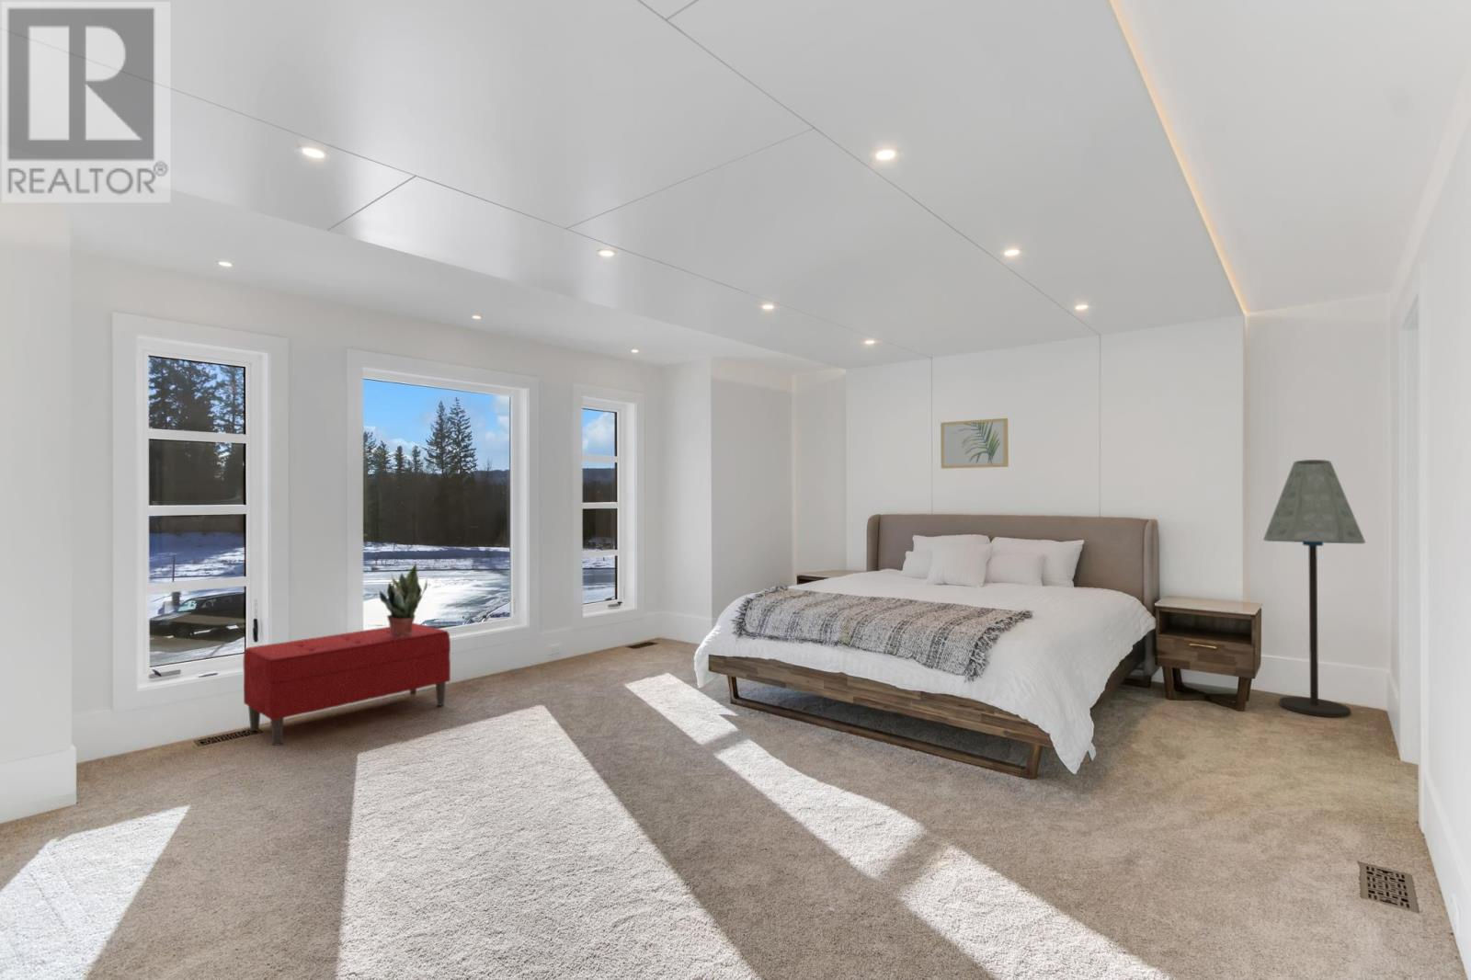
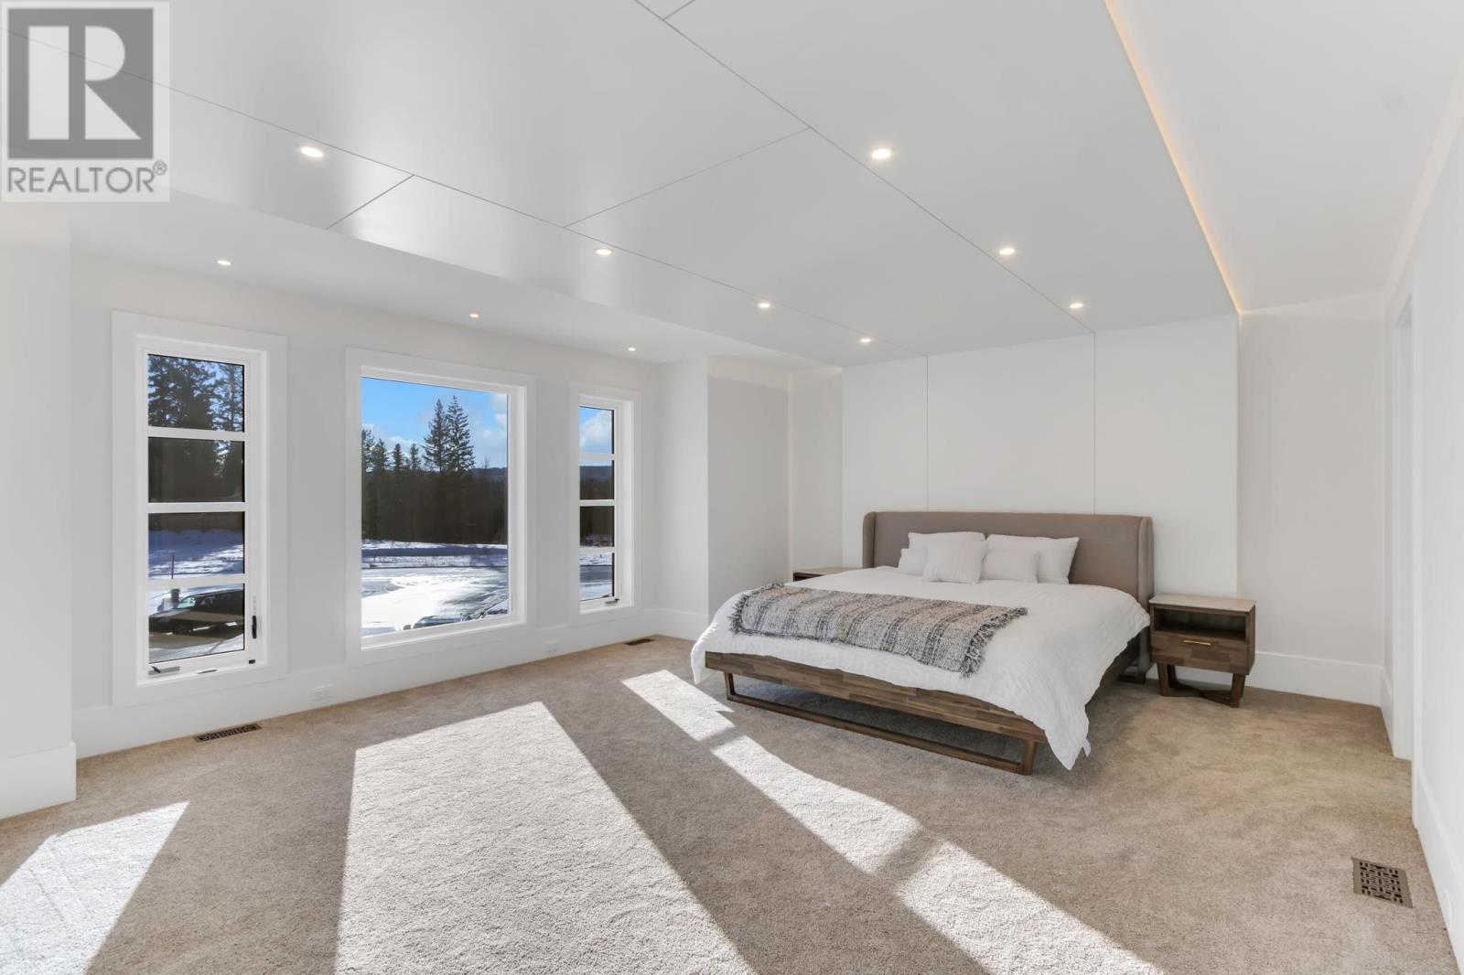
- potted plant [378,561,429,638]
- wall art [939,418,1009,470]
- bench [243,622,452,747]
- floor lamp [1262,458,1367,718]
